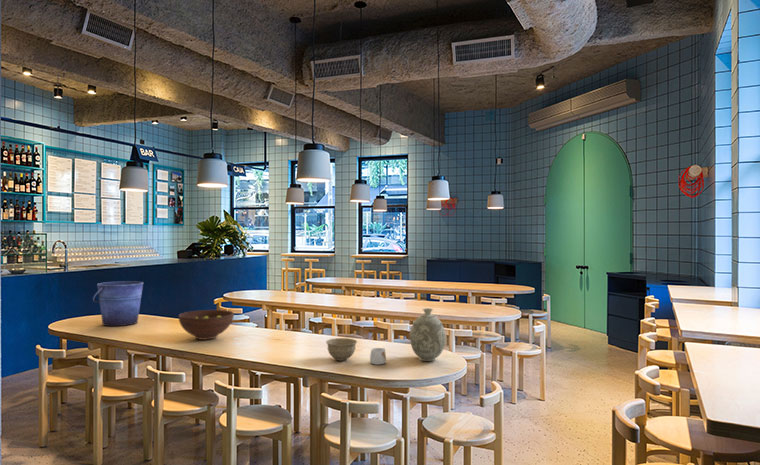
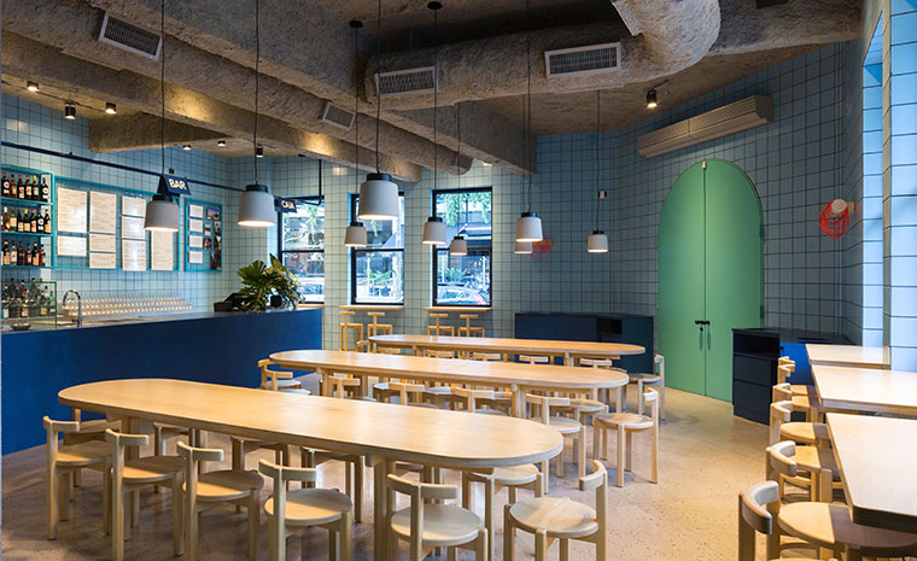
- bucket [92,280,144,327]
- decorative vase [409,307,447,362]
- mug [369,347,387,366]
- bowl [325,337,358,362]
- fruit bowl [177,309,235,341]
